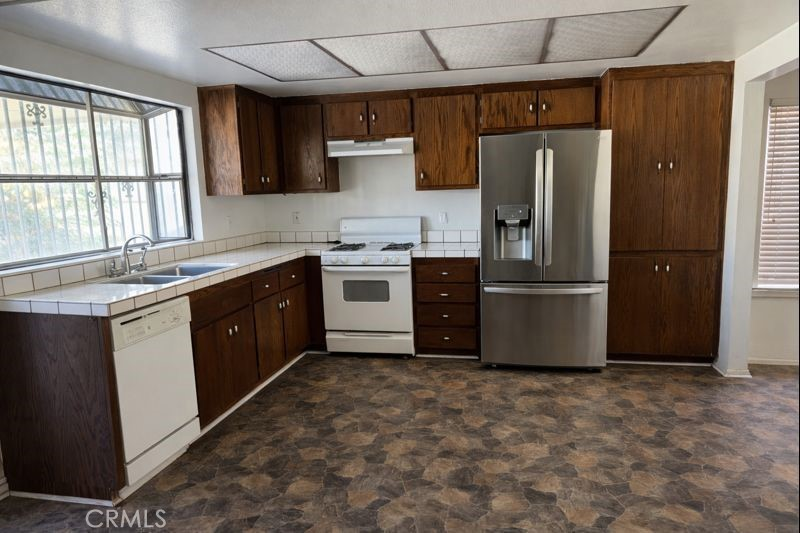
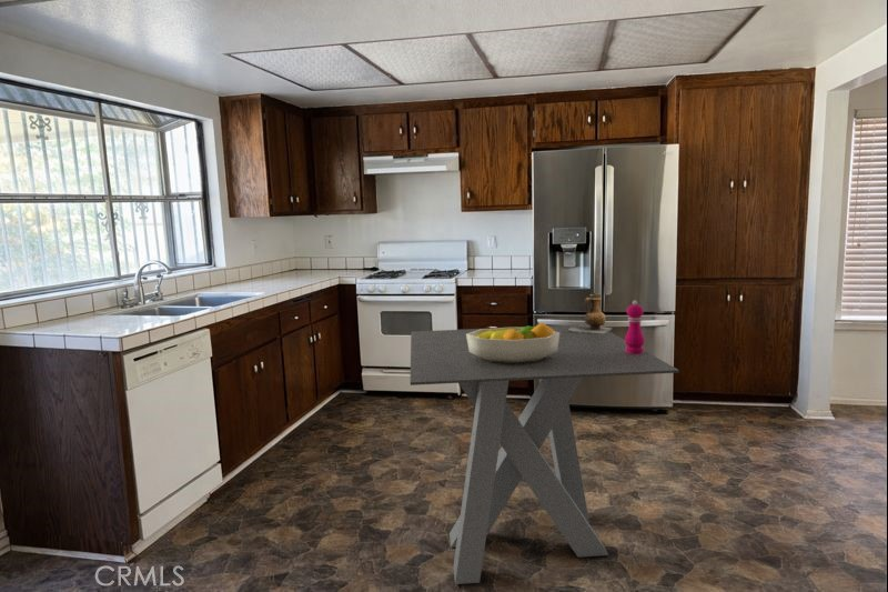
+ pepper mill [624,300,646,354]
+ dining table [410,323,680,585]
+ pitcher [568,293,613,334]
+ fruit bowl [466,321,559,363]
